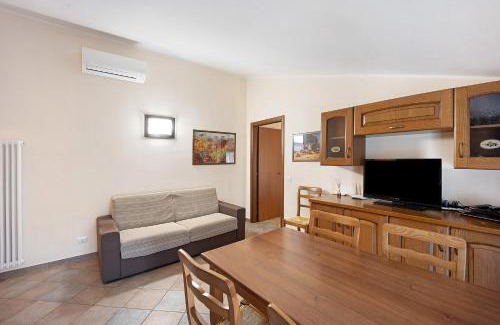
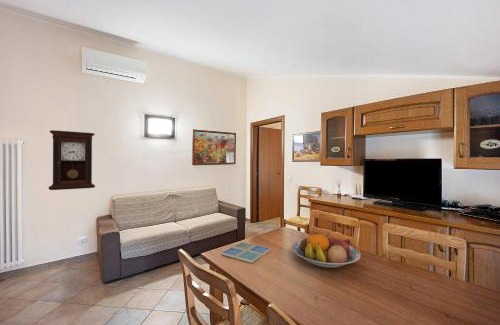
+ drink coaster [220,241,272,264]
+ fruit bowl [291,231,361,269]
+ pendulum clock [48,129,96,191]
